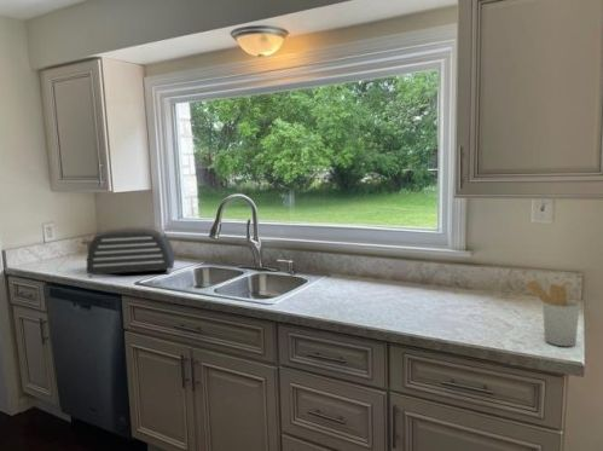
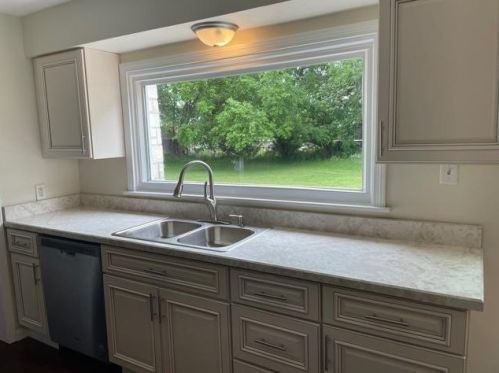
- utensil holder [523,279,581,347]
- toaster [81,225,175,279]
